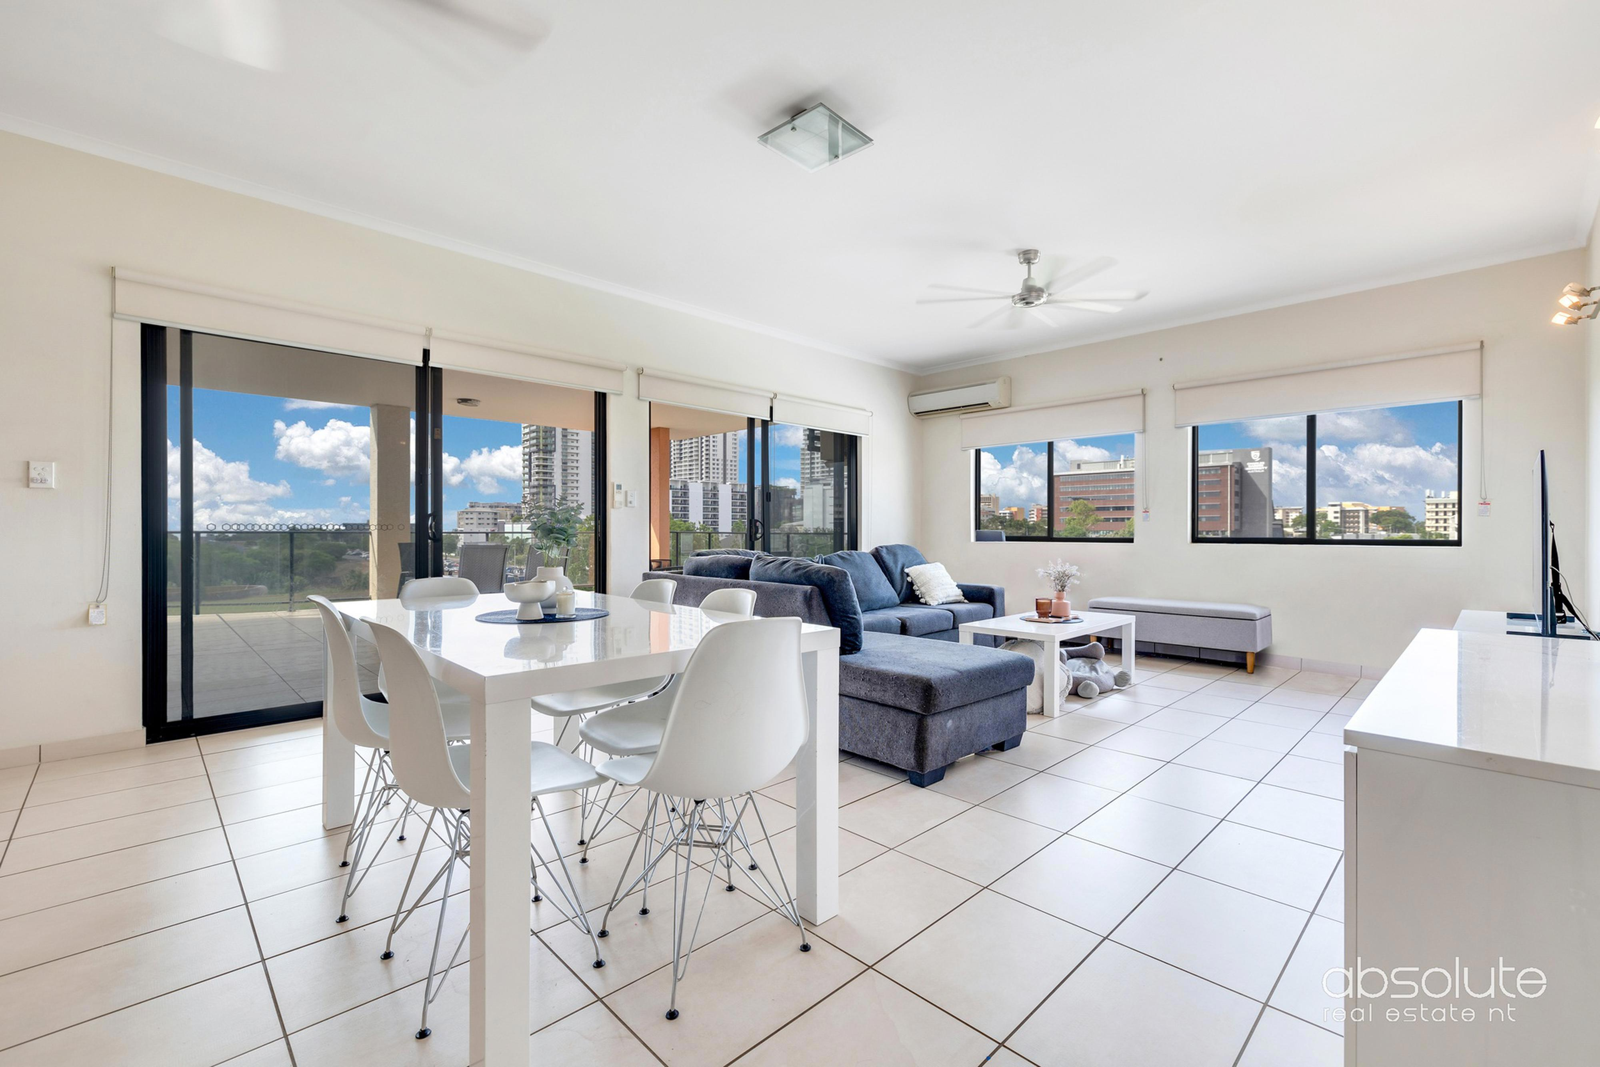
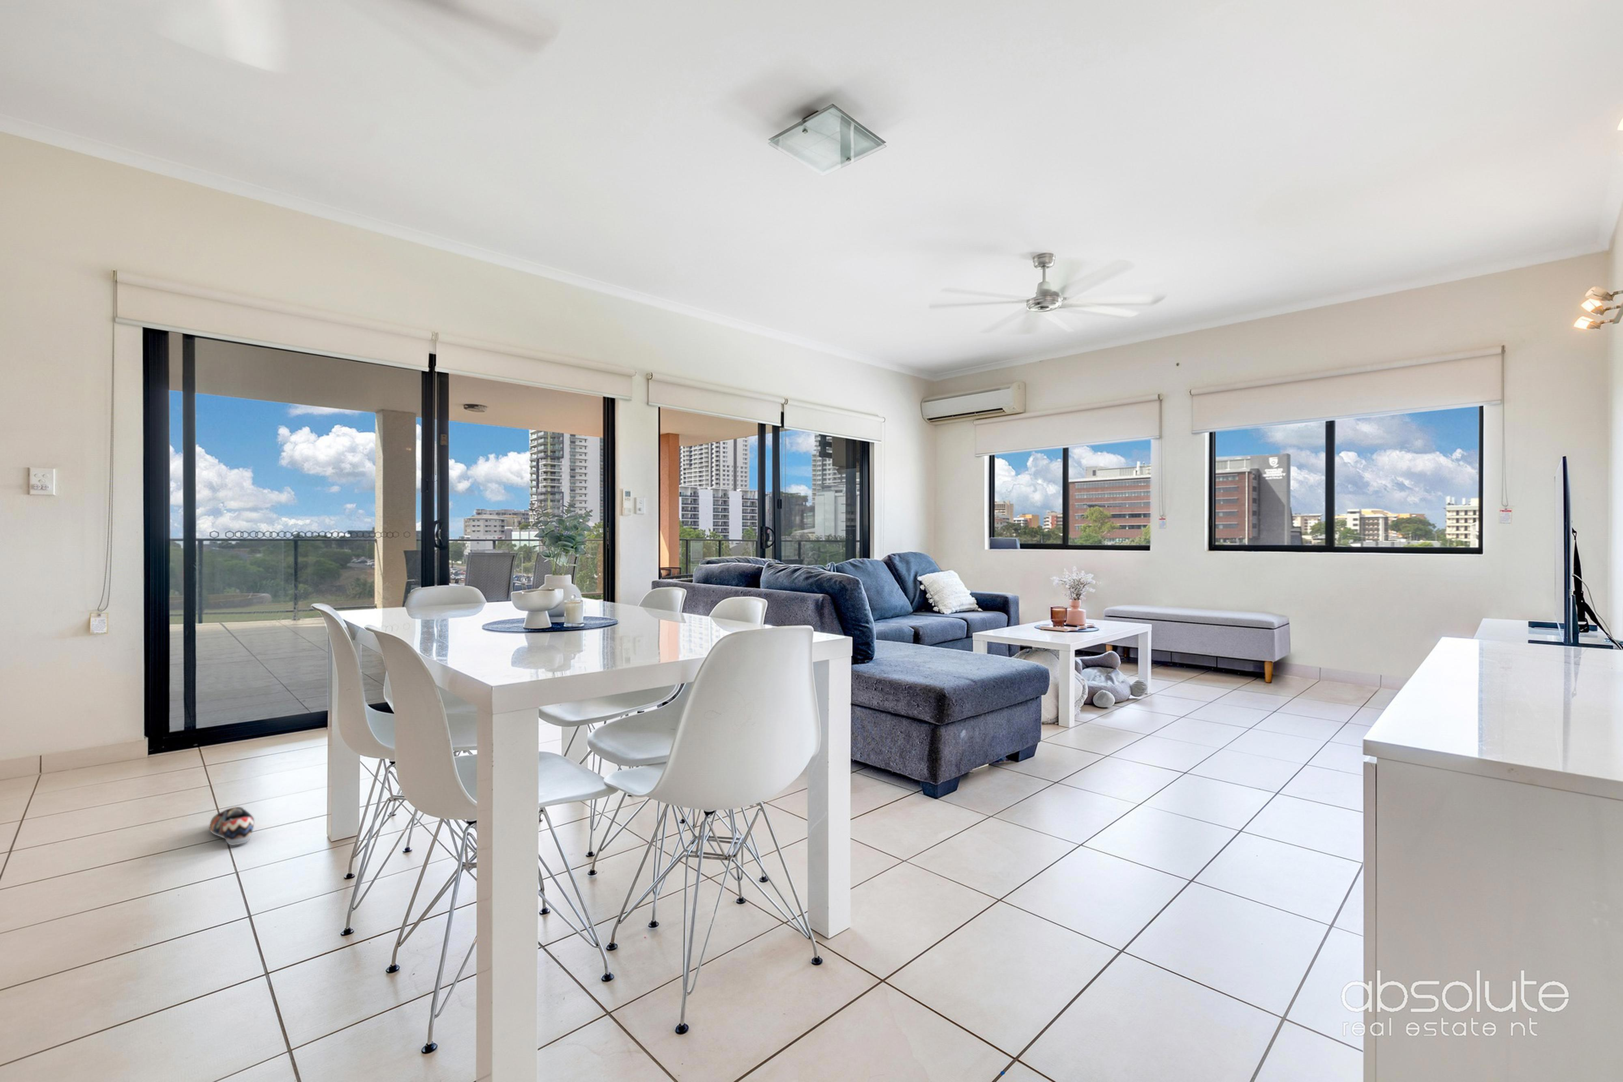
+ shoe [209,807,255,845]
